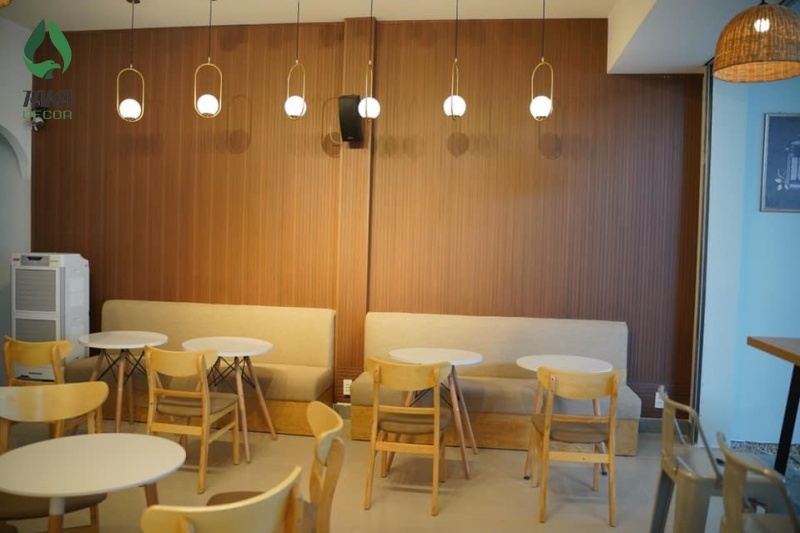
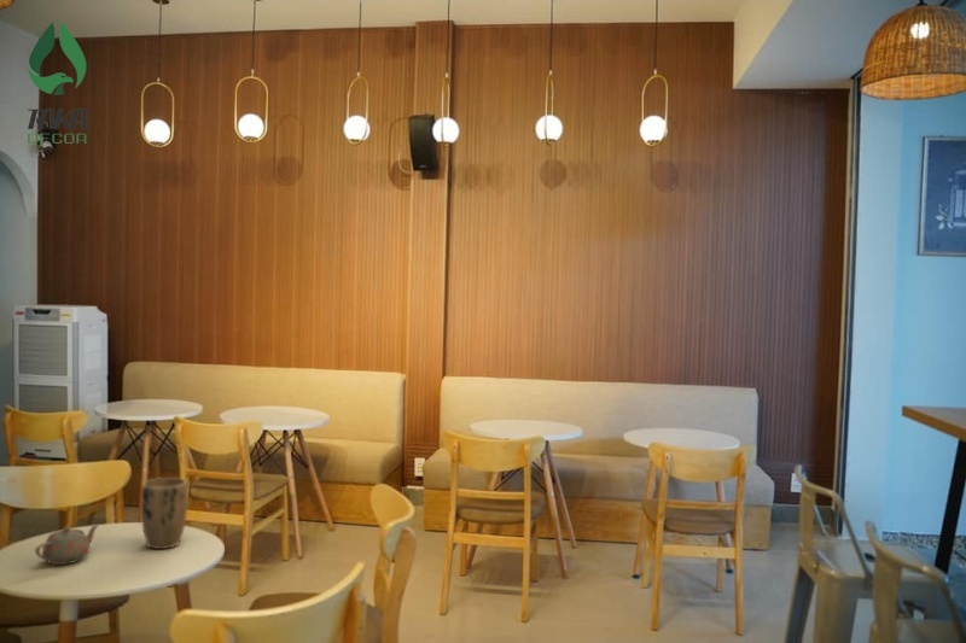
+ plant pot [140,477,188,550]
+ teapot [34,524,100,566]
